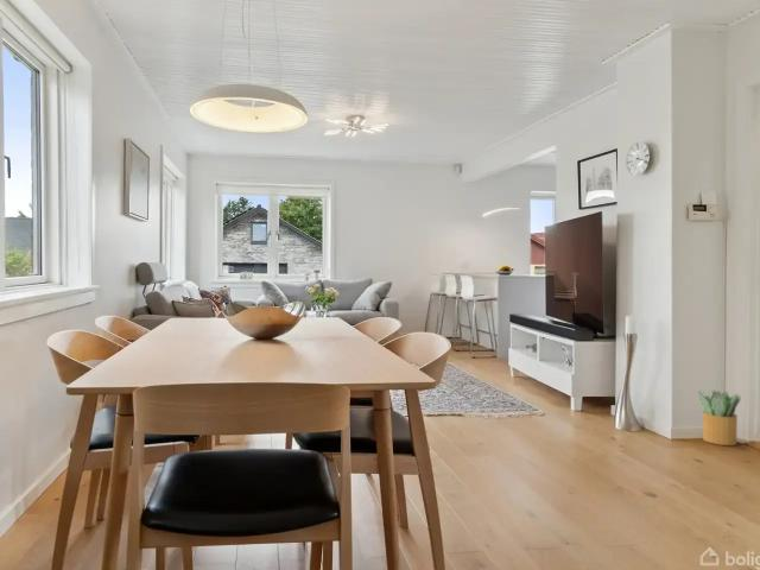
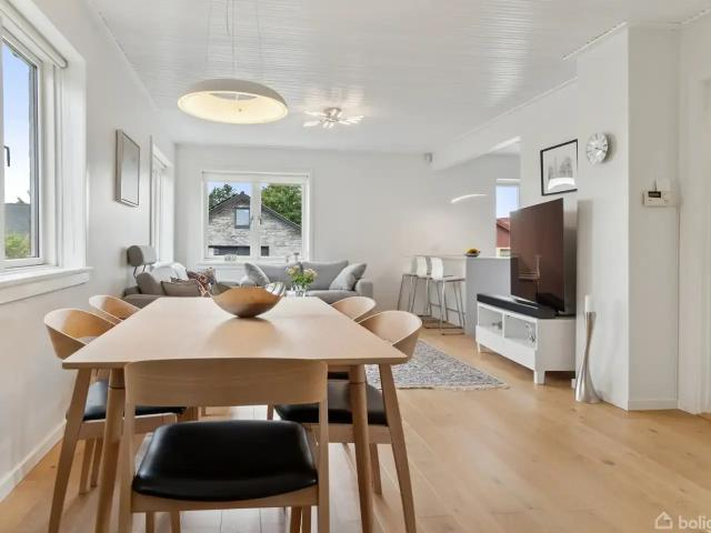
- potted plant [697,390,742,446]
